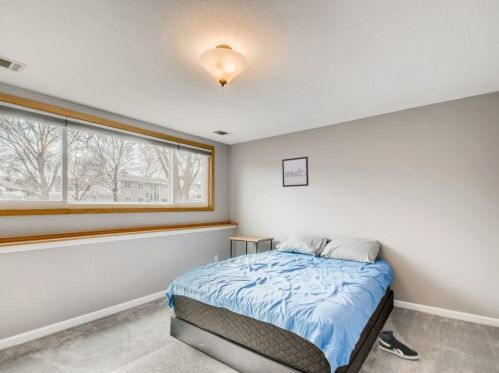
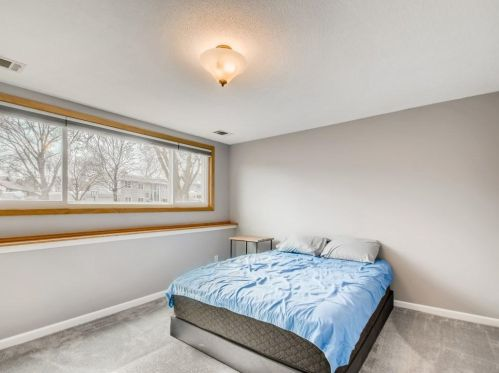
- sneaker [378,329,420,360]
- wall art [281,156,310,188]
